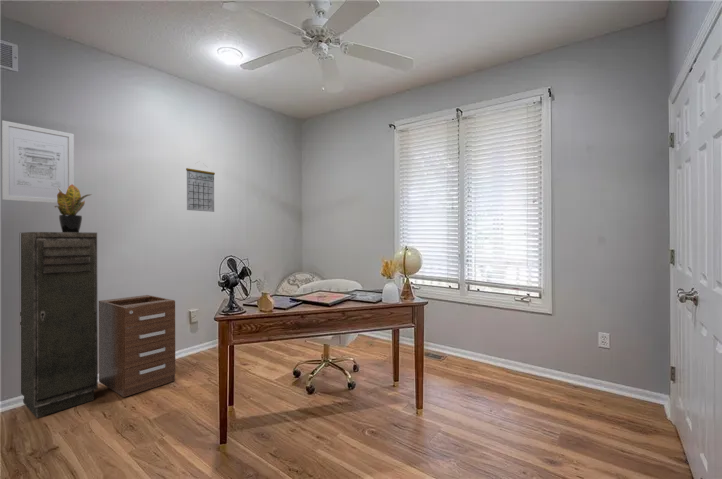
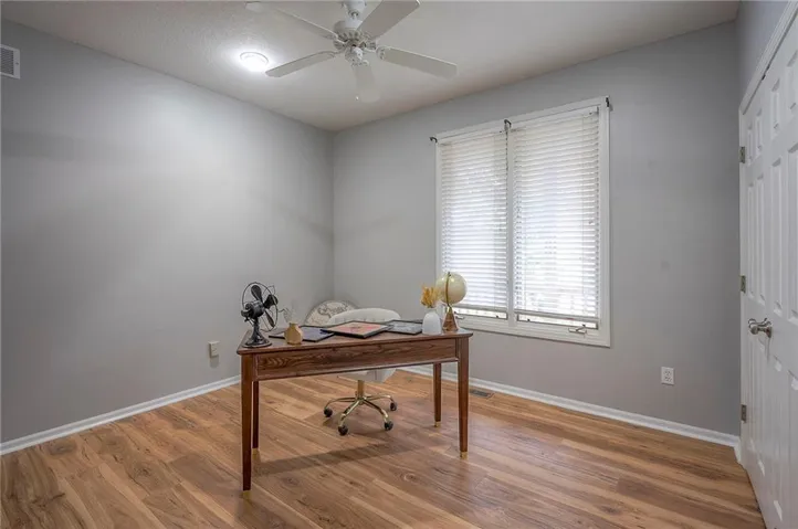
- storage cabinet [19,231,99,419]
- potted plant [53,185,93,232]
- calendar [185,161,216,213]
- filing cabinet [98,294,176,398]
- wall art [1,119,75,204]
